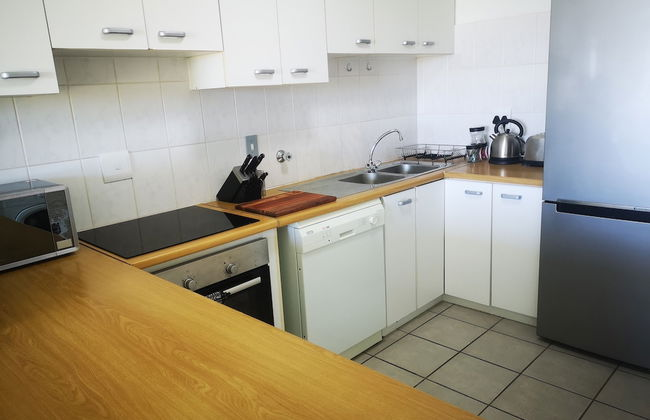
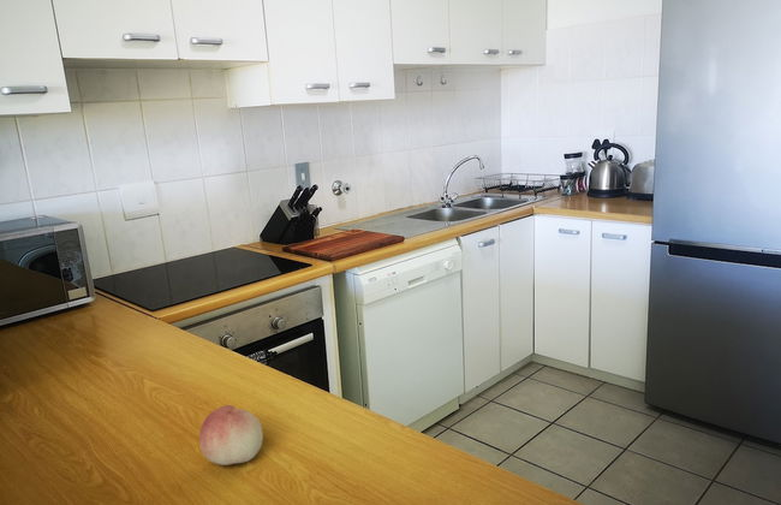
+ fruit [198,404,264,467]
